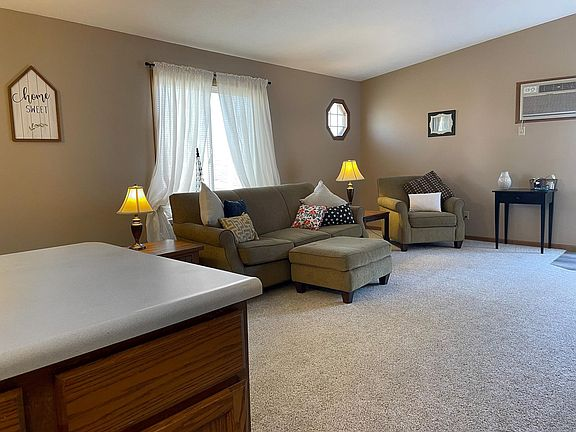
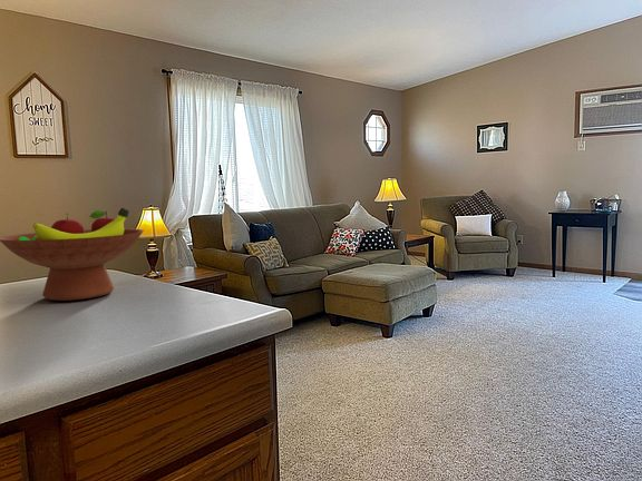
+ fruit bowl [0,207,145,302]
